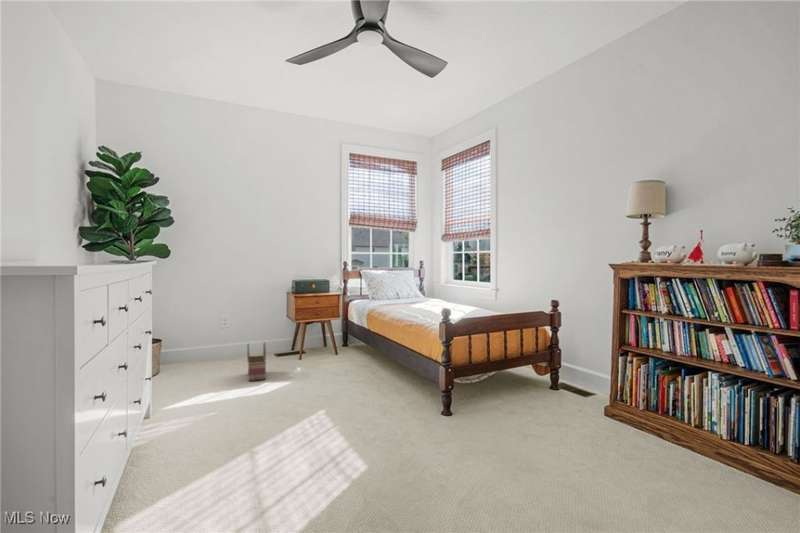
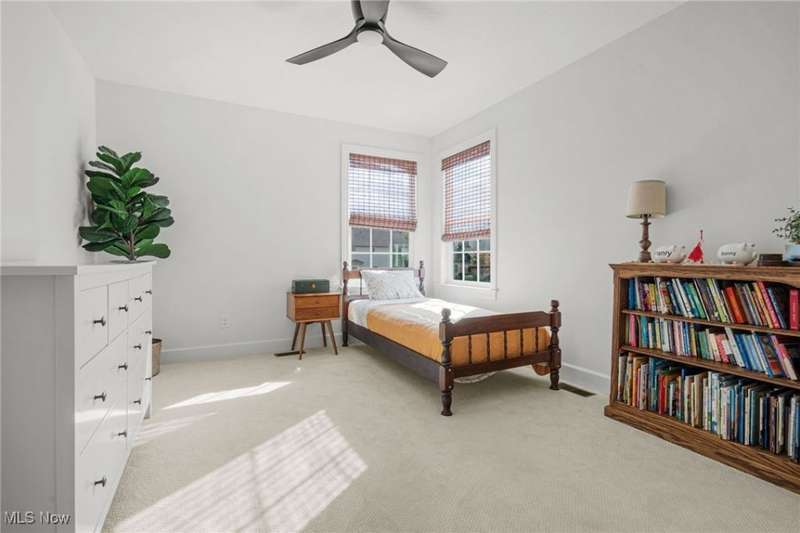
- basket [246,341,267,382]
